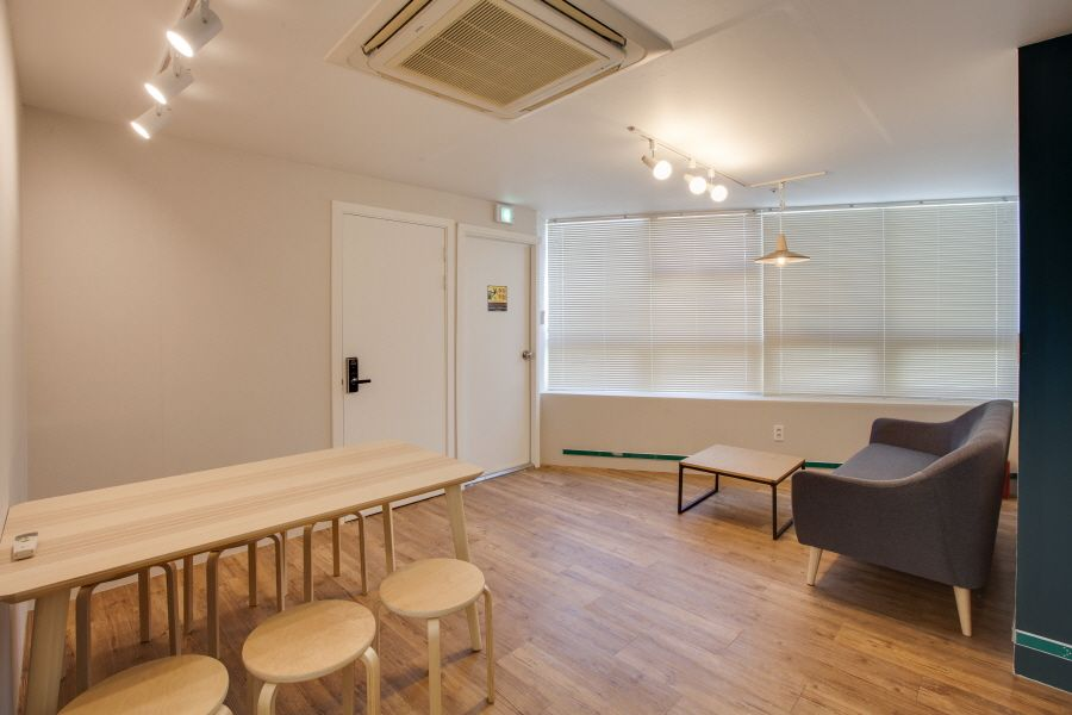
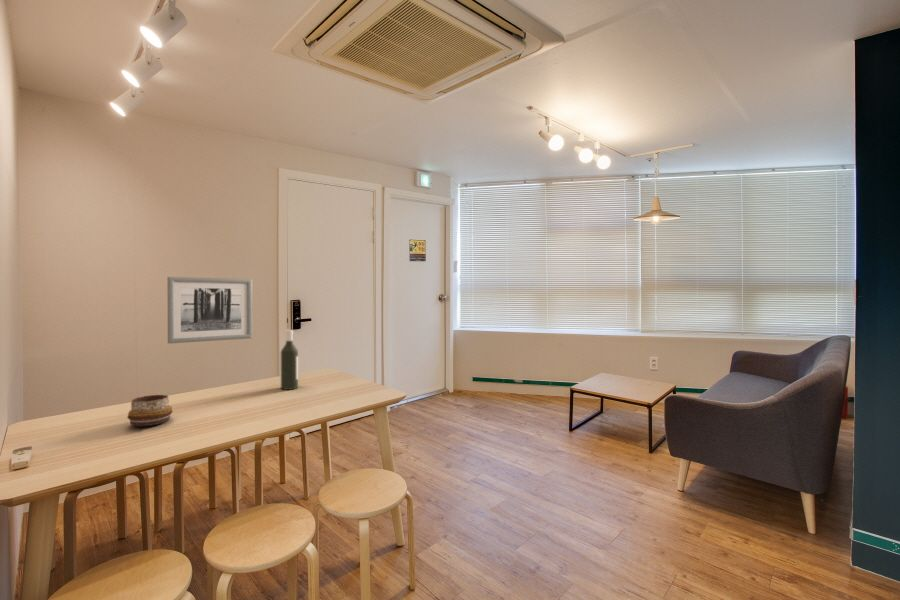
+ wall art [166,276,253,344]
+ decorative bowl [126,394,174,427]
+ bottle [280,329,299,391]
